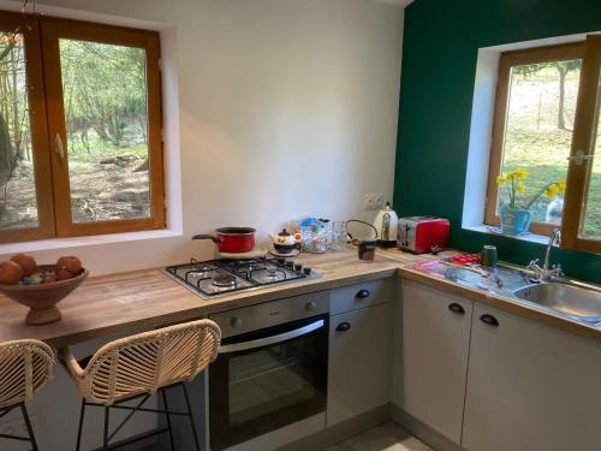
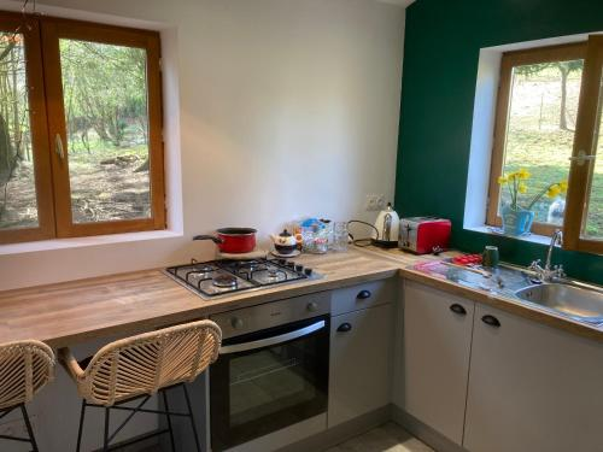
- fruit bowl [0,251,90,326]
- cup [356,236,379,263]
